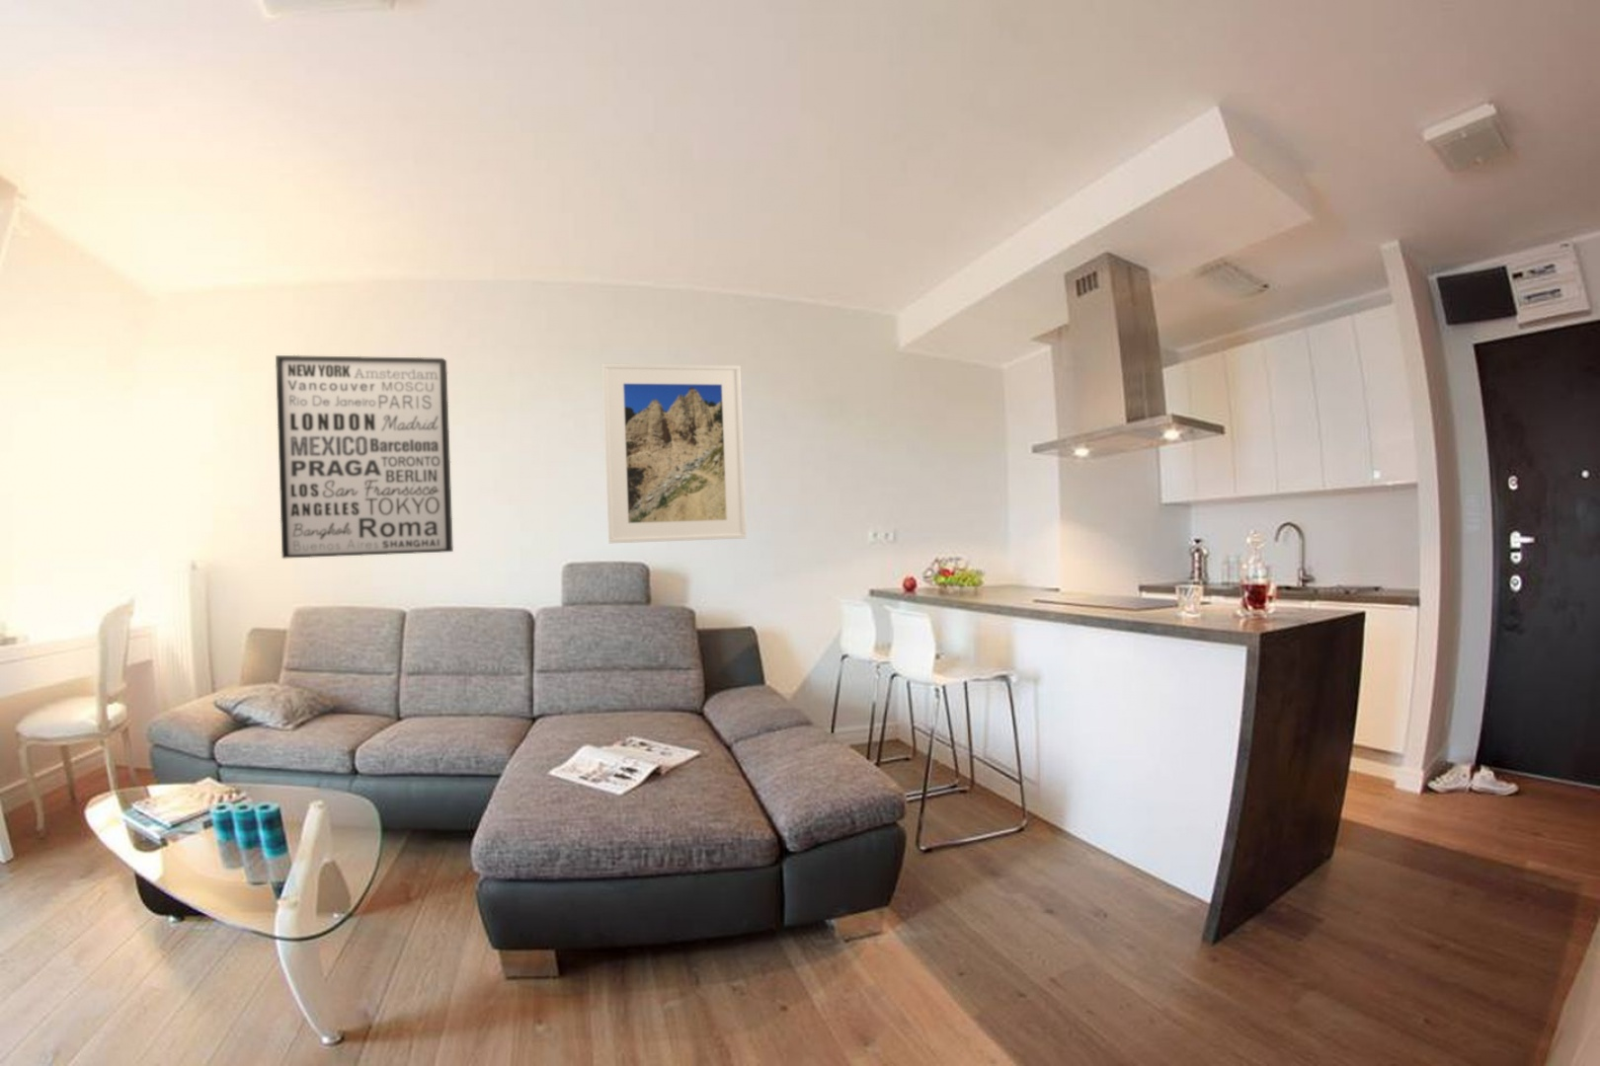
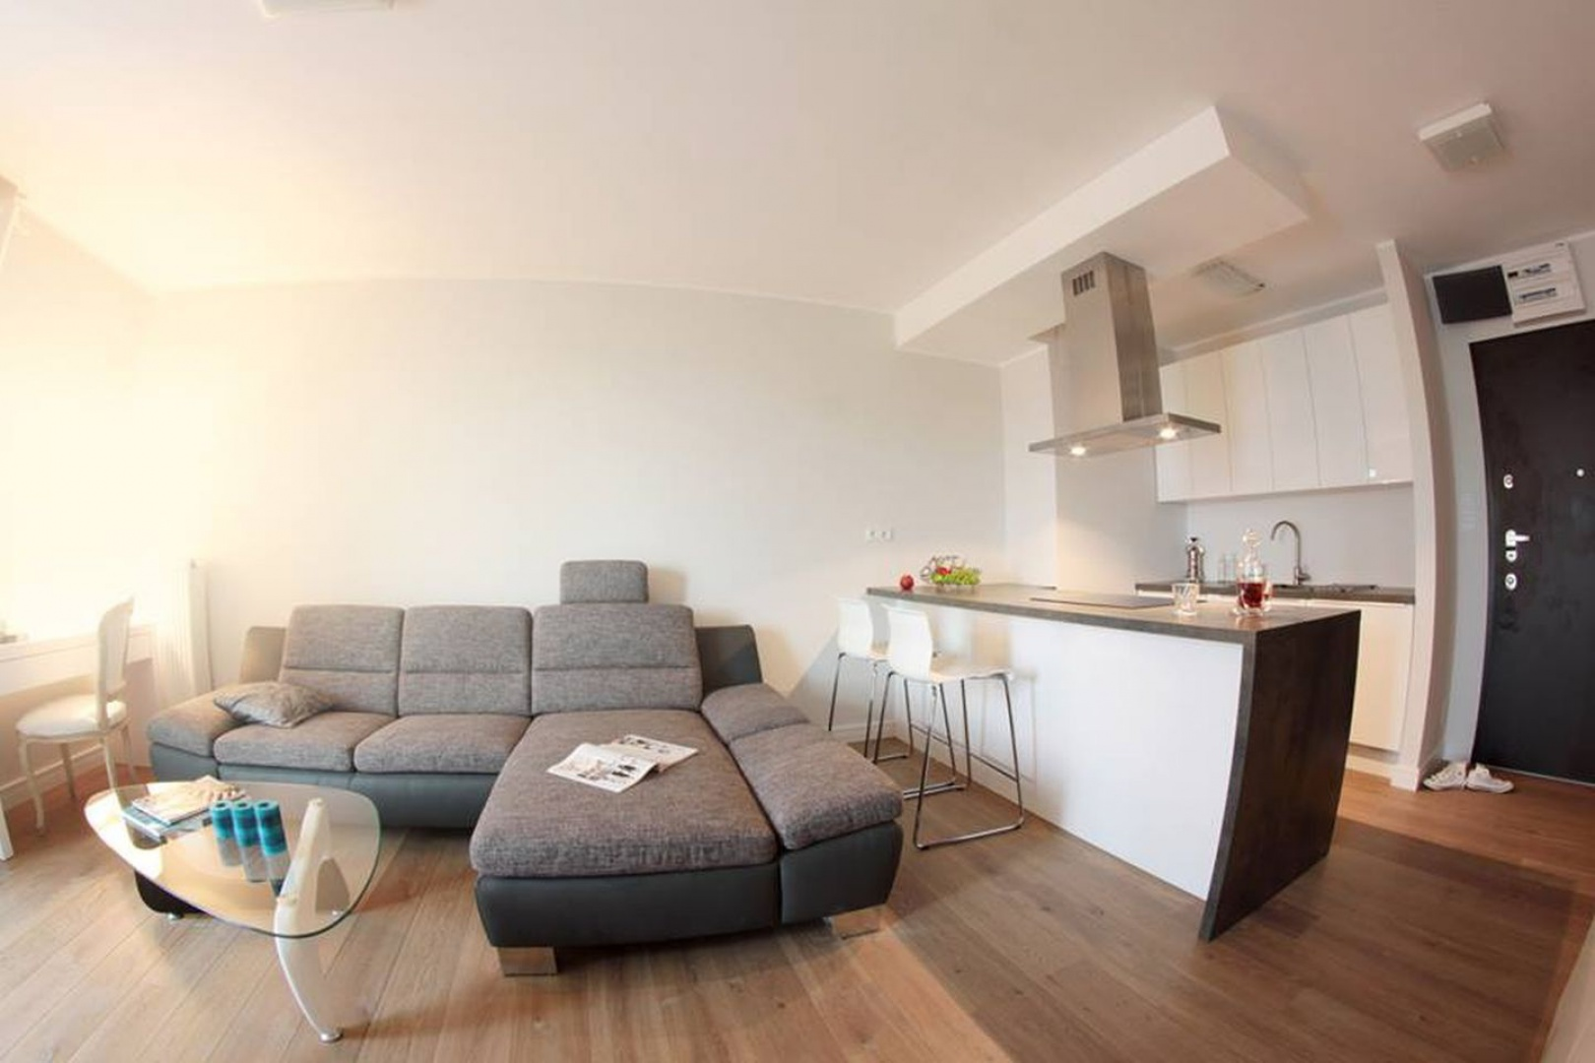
- wall art [275,355,455,559]
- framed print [601,362,748,544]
